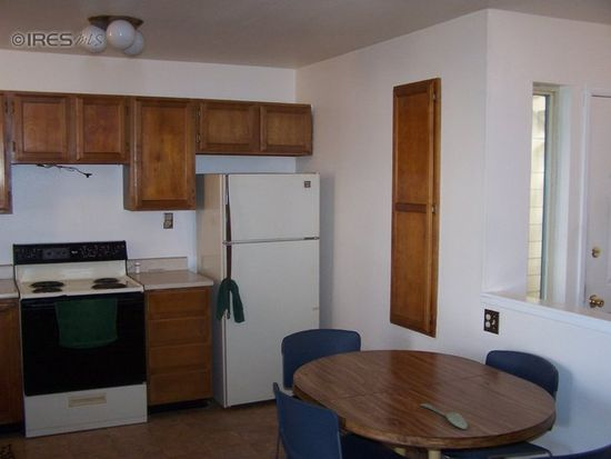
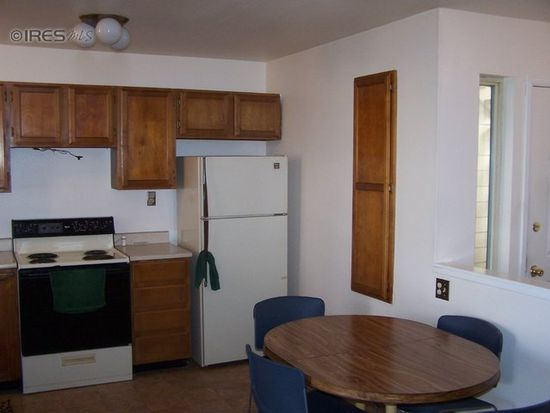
- spoon [419,402,469,430]
